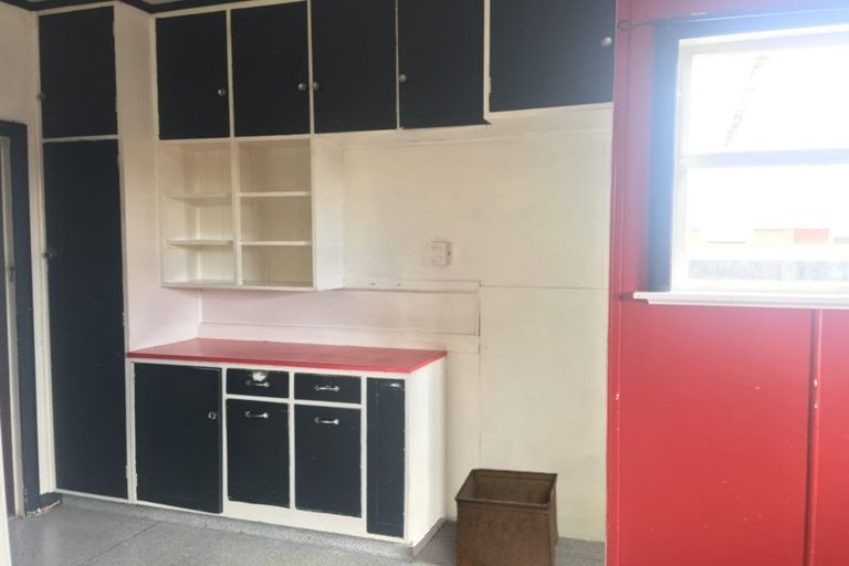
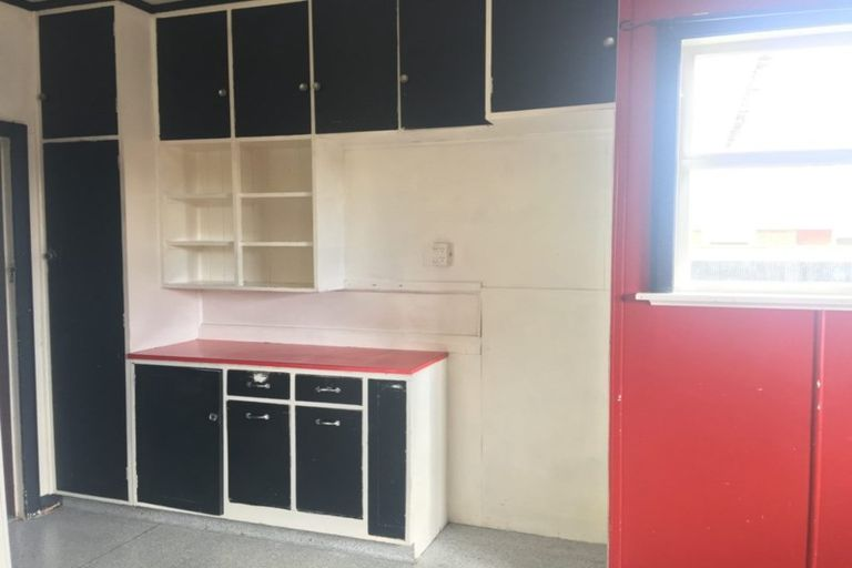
- storage bin [453,468,559,566]
